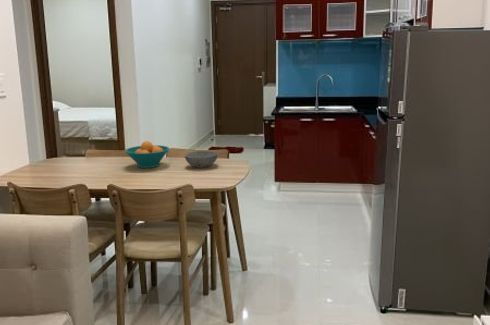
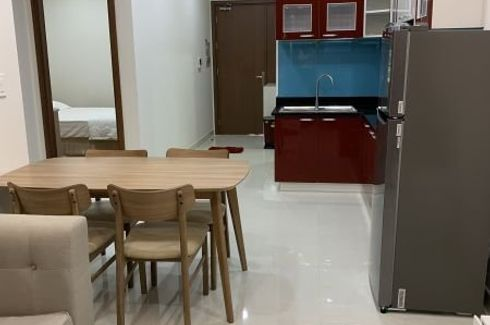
- bowl [184,150,219,168]
- fruit bowl [124,140,171,169]
